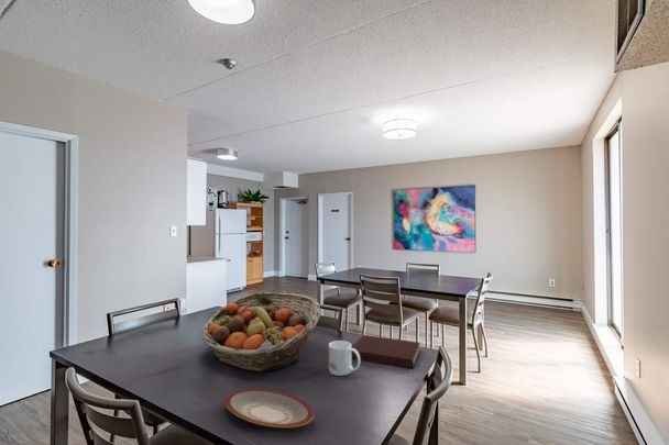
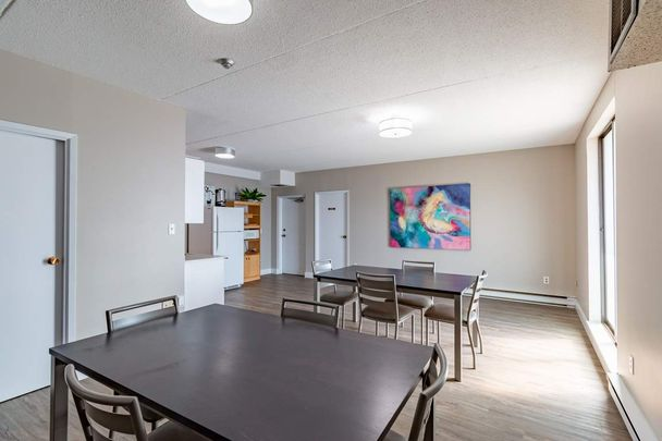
- fruit basket [201,291,322,372]
- plate [224,388,315,429]
- notebook [351,334,421,369]
- mug [328,340,362,377]
